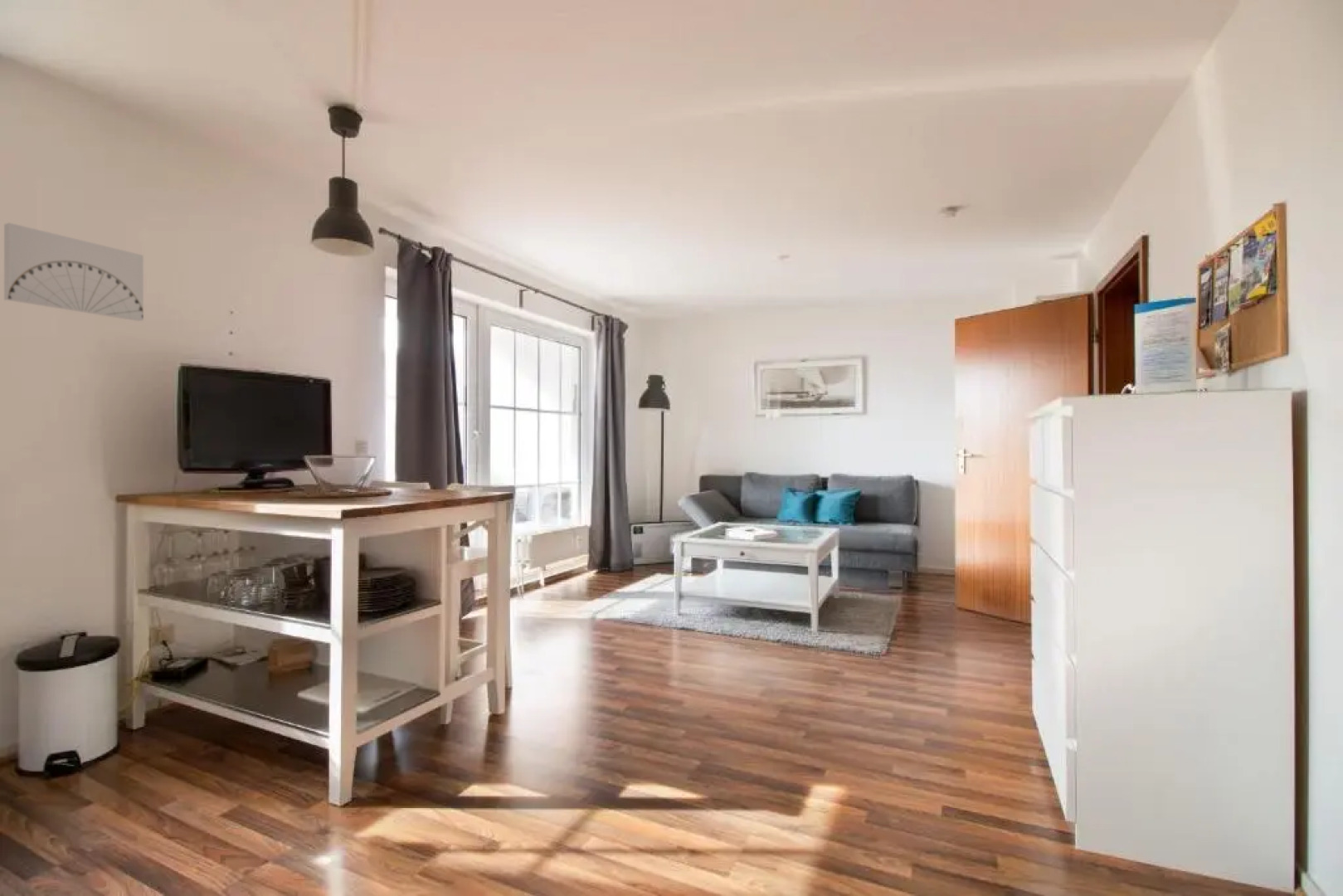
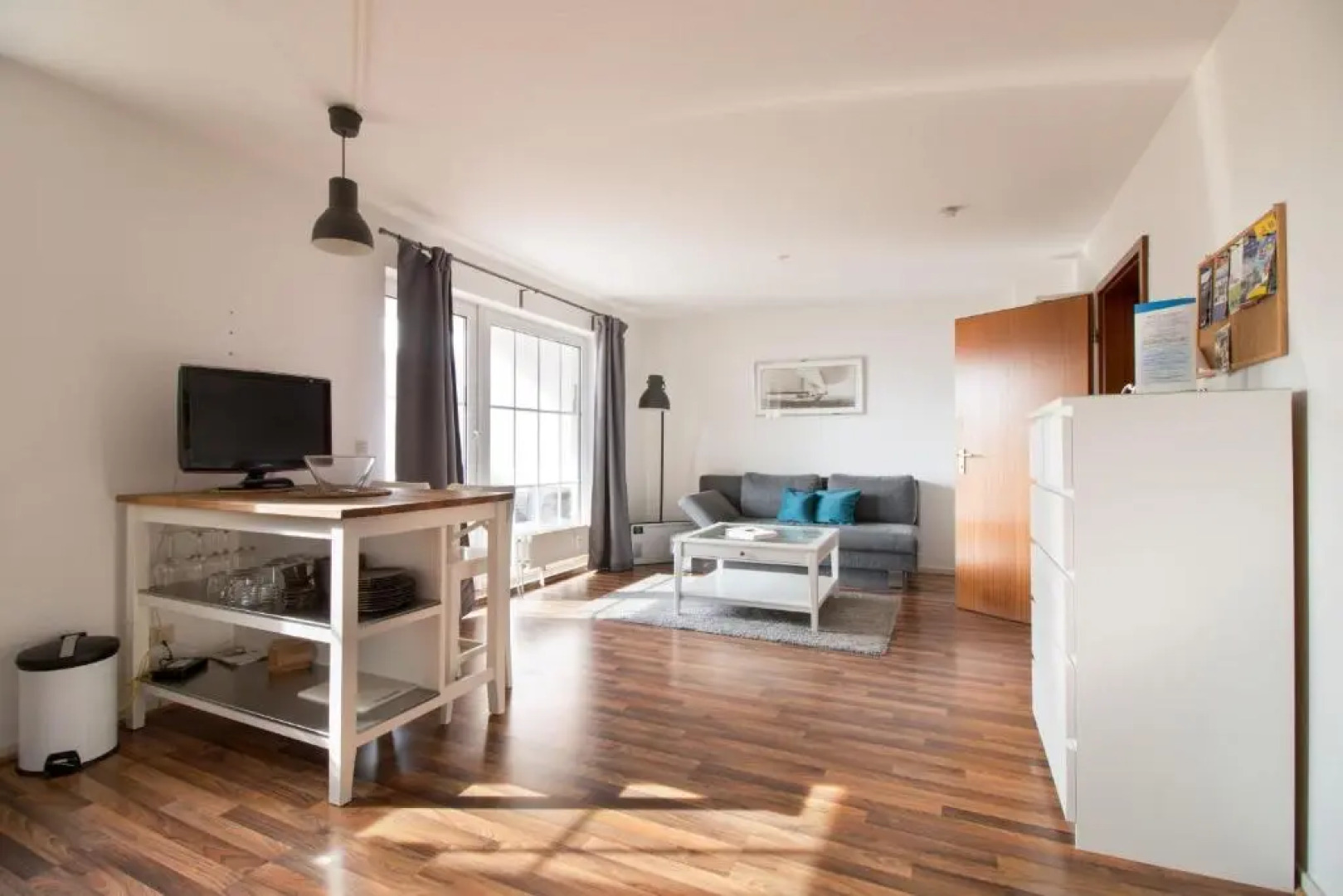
- wall art [3,222,144,322]
